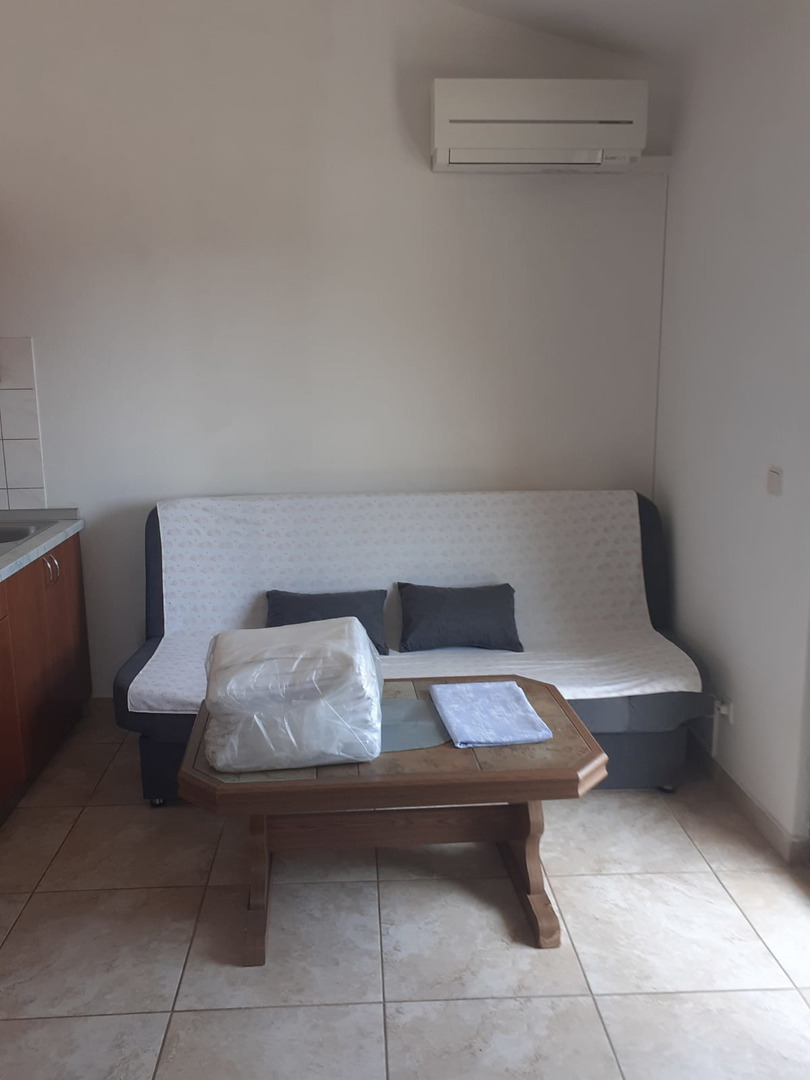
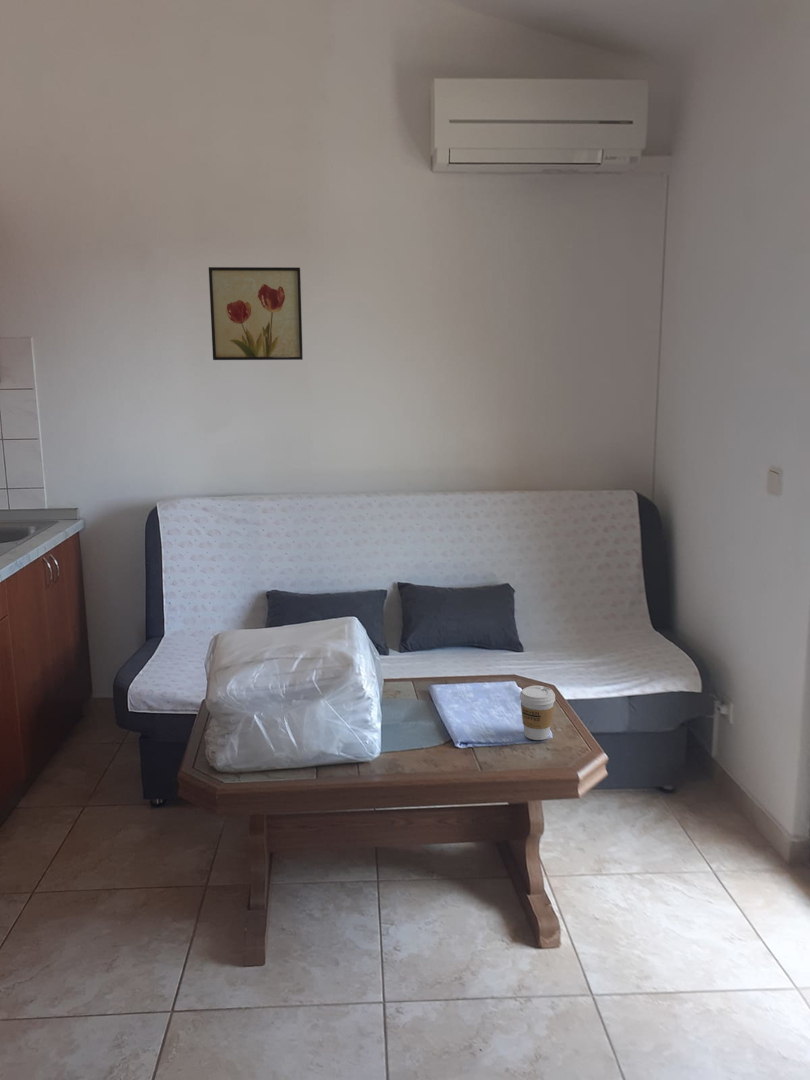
+ coffee cup [519,685,556,741]
+ wall art [208,266,304,361]
